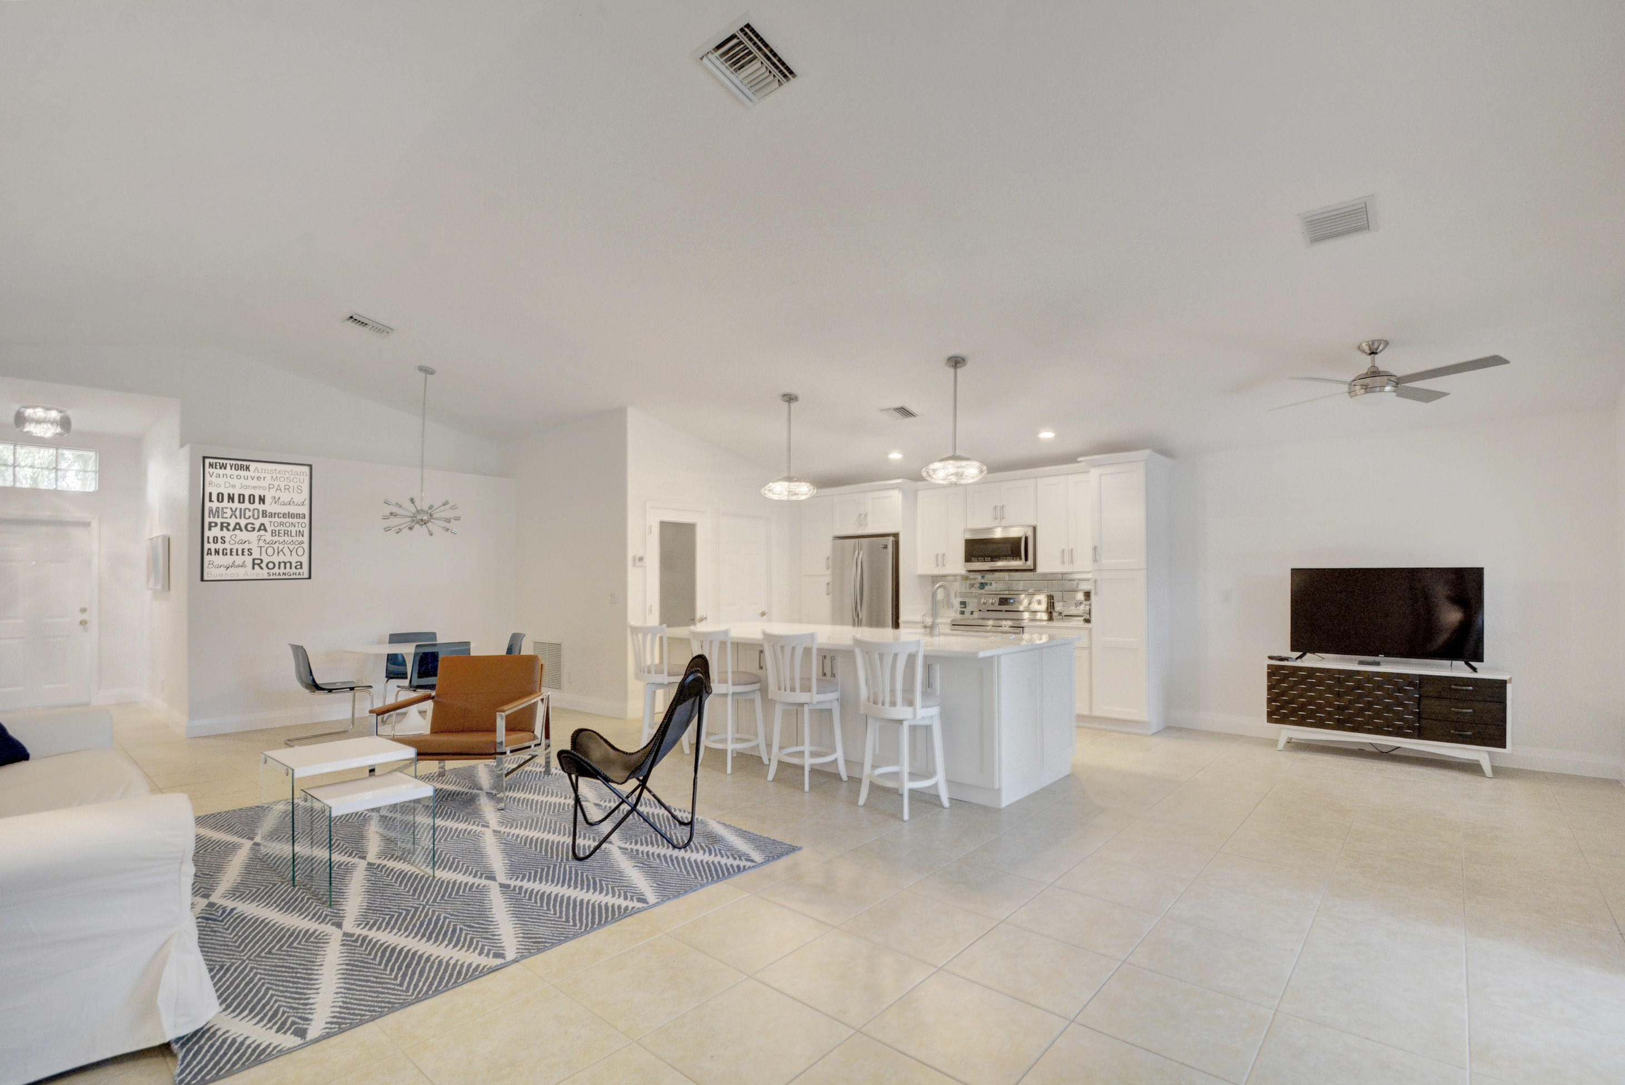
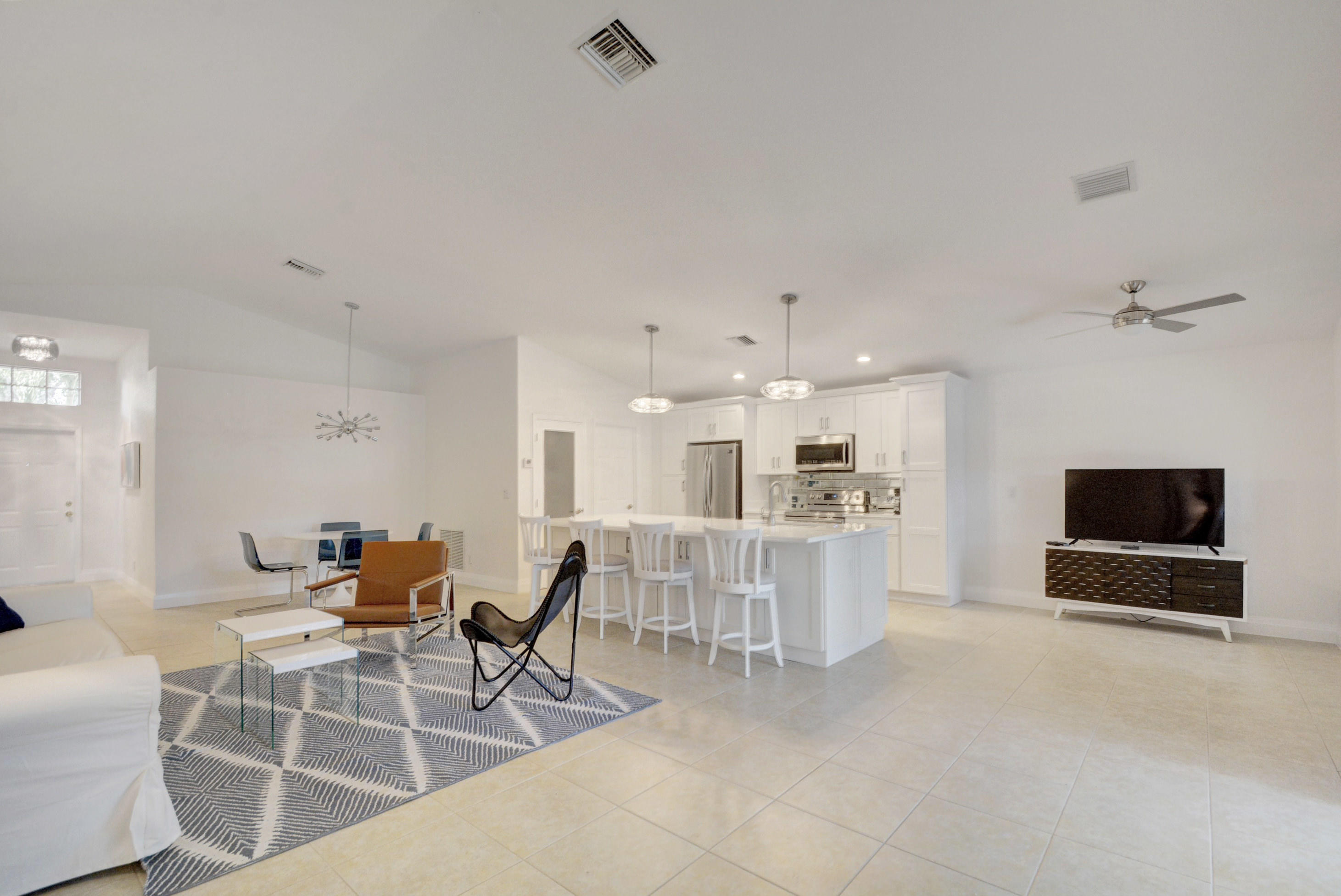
- wall art [199,455,313,582]
